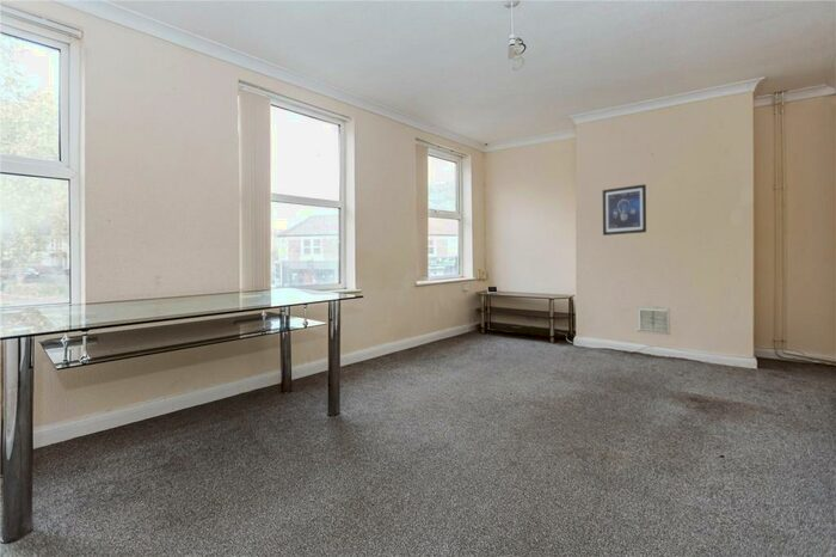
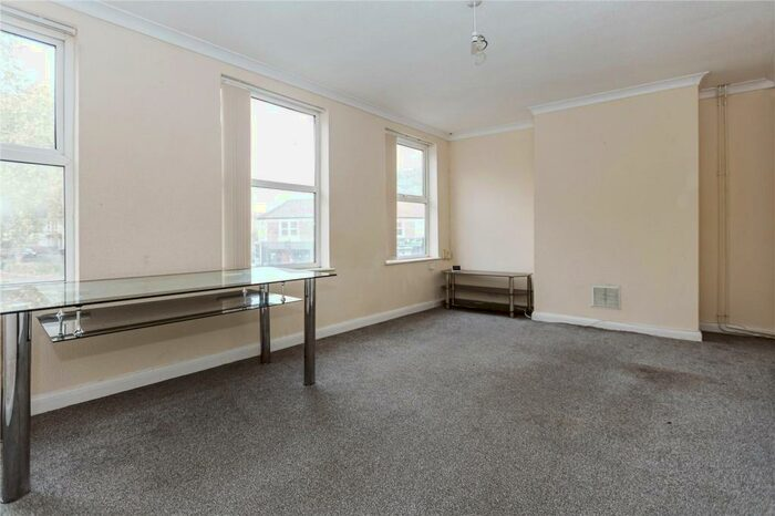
- wall art [602,183,647,237]
